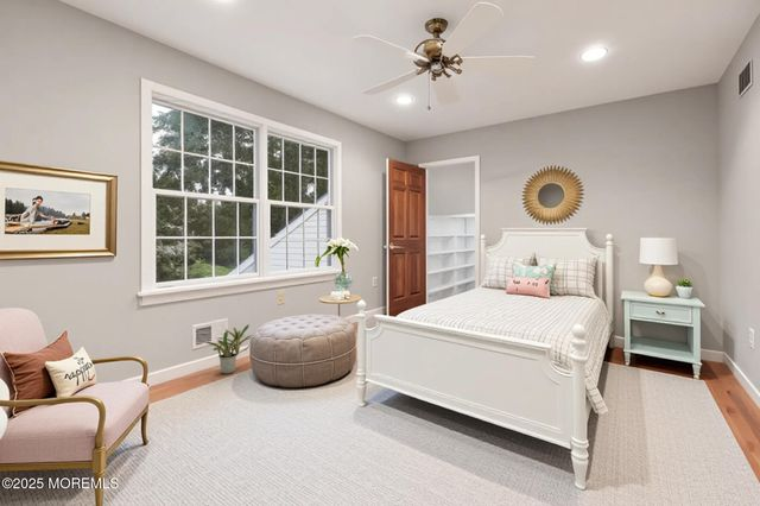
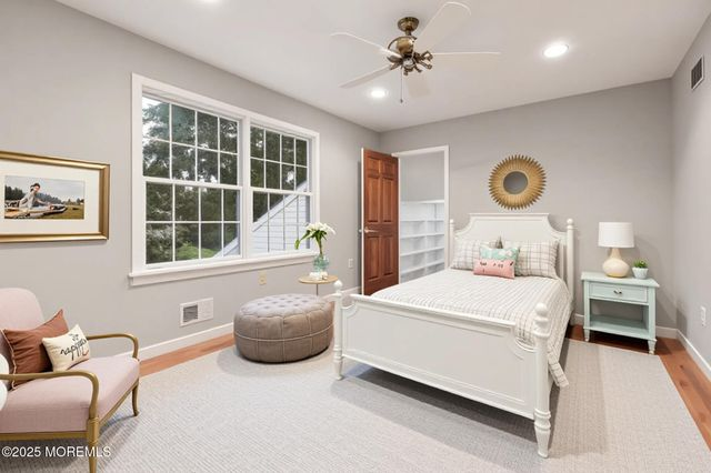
- potted plant [198,323,253,375]
